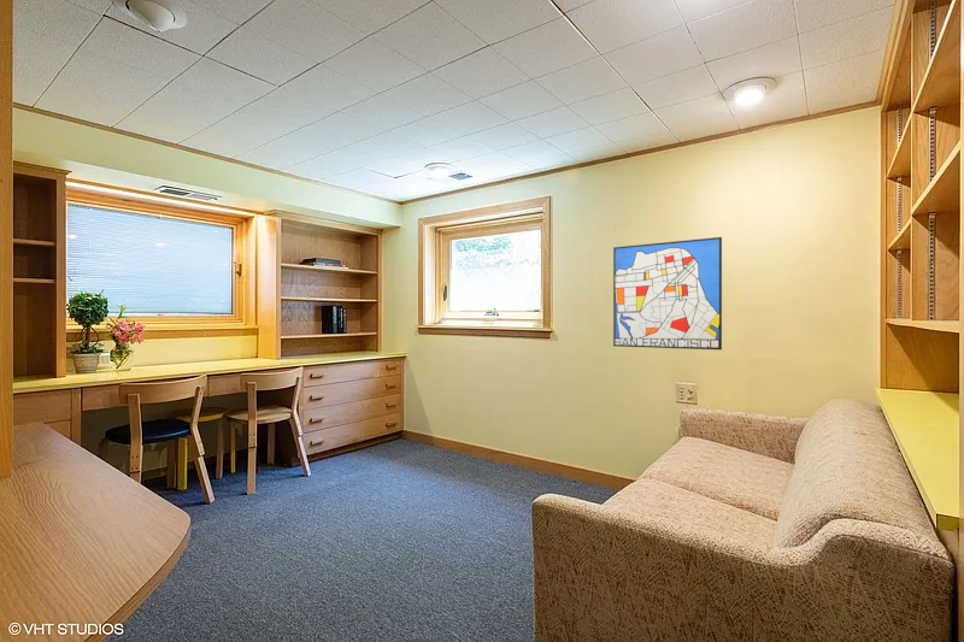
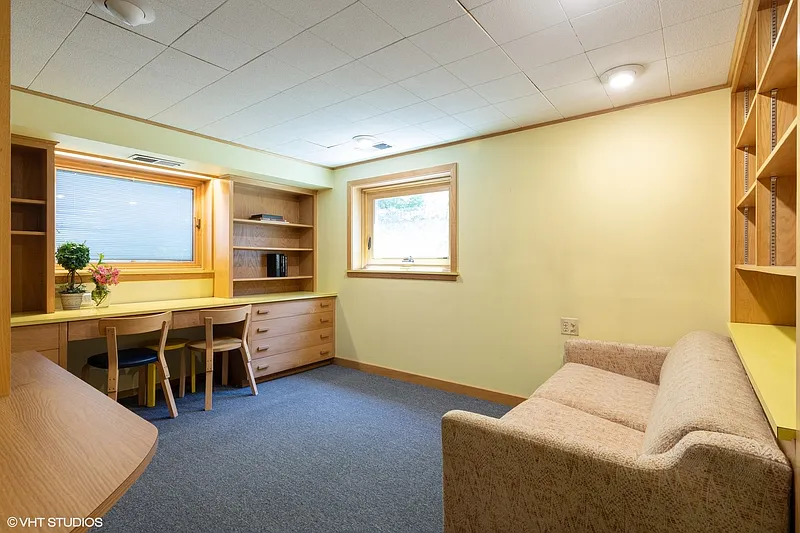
- wall art [612,236,723,351]
